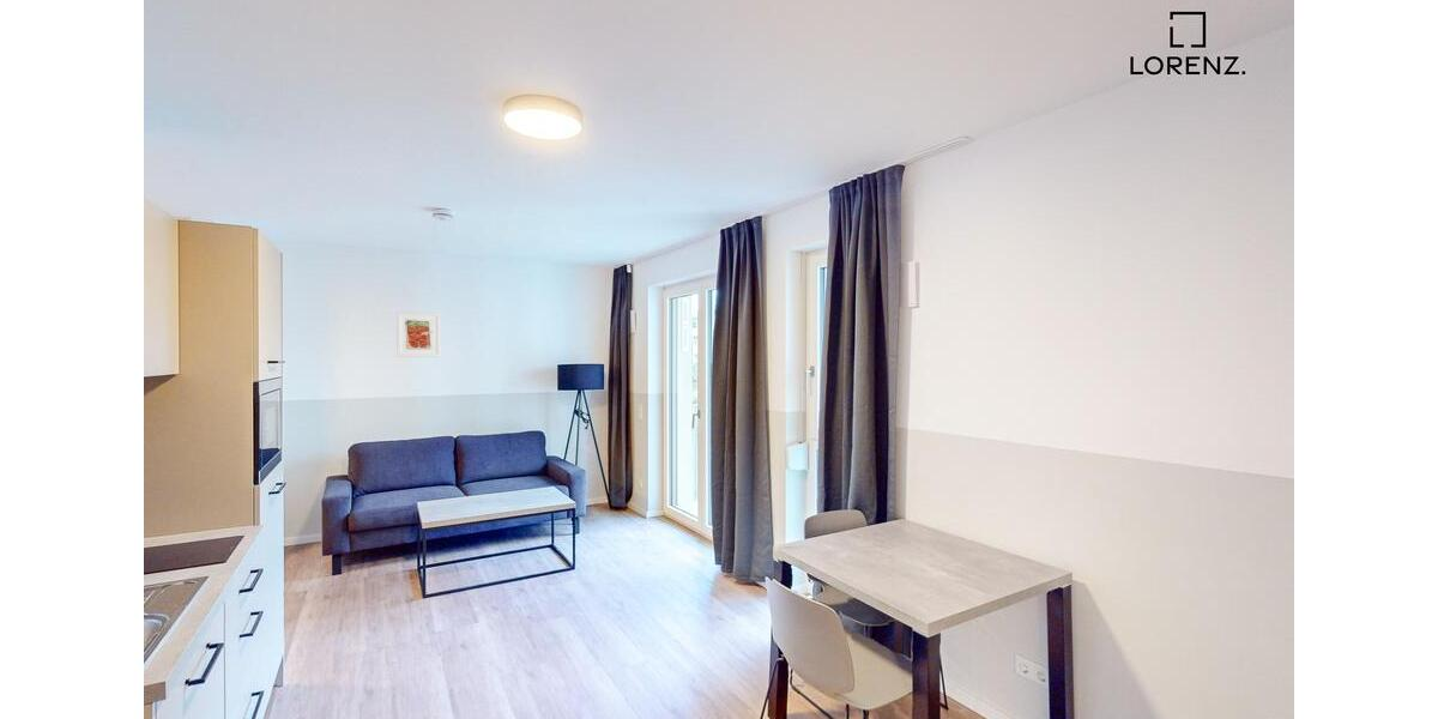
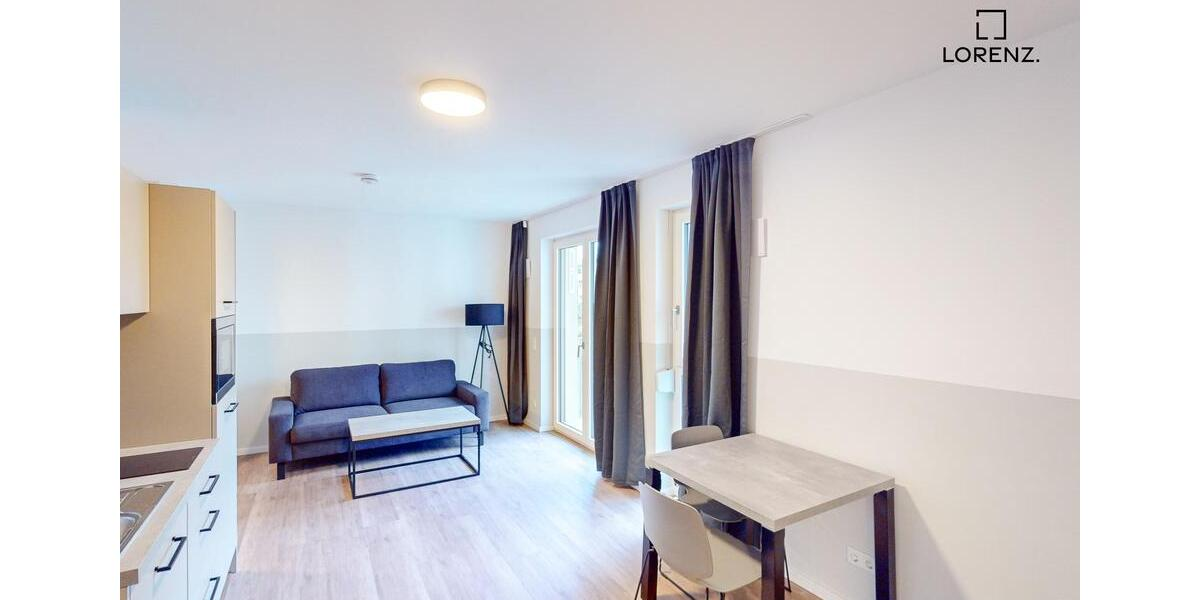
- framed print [395,310,441,358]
